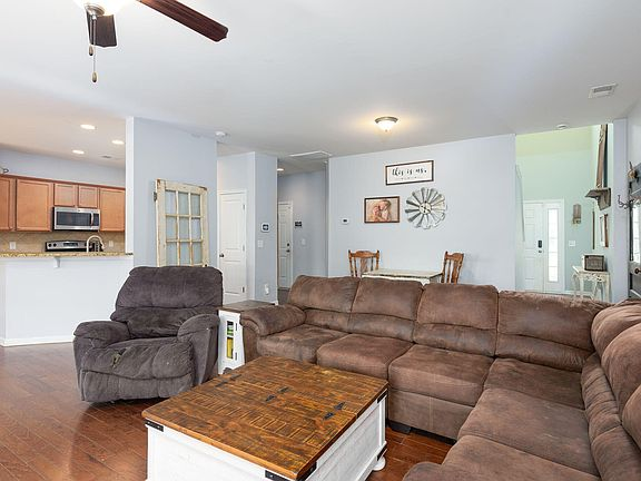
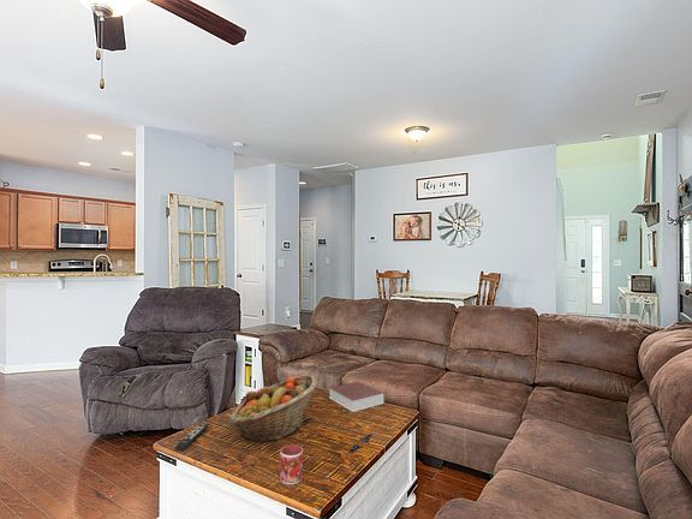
+ fruit basket [228,374,318,445]
+ remote control [174,423,209,452]
+ book [328,380,386,413]
+ mug [279,445,304,485]
